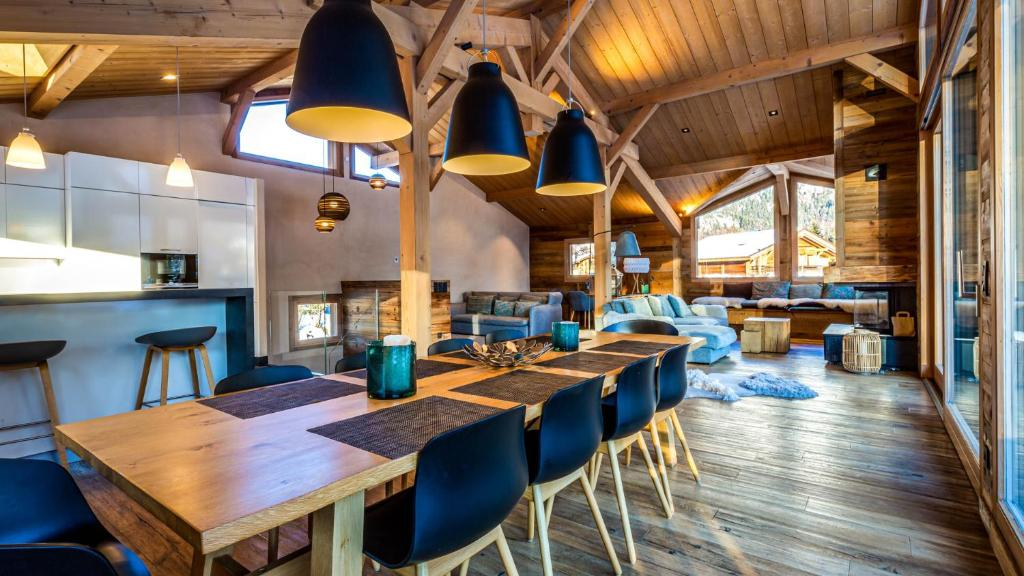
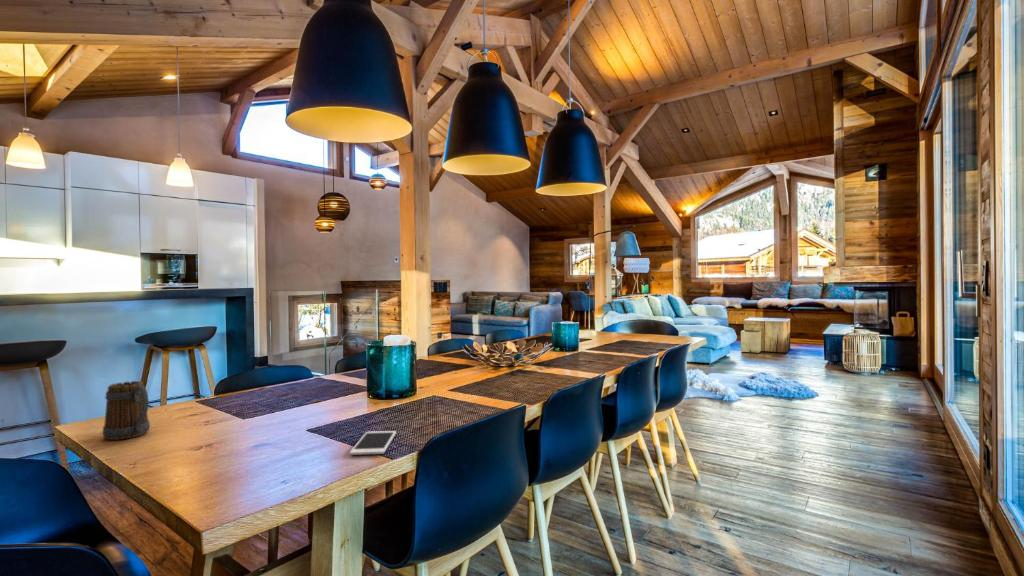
+ cell phone [349,430,397,456]
+ mug [101,380,151,441]
